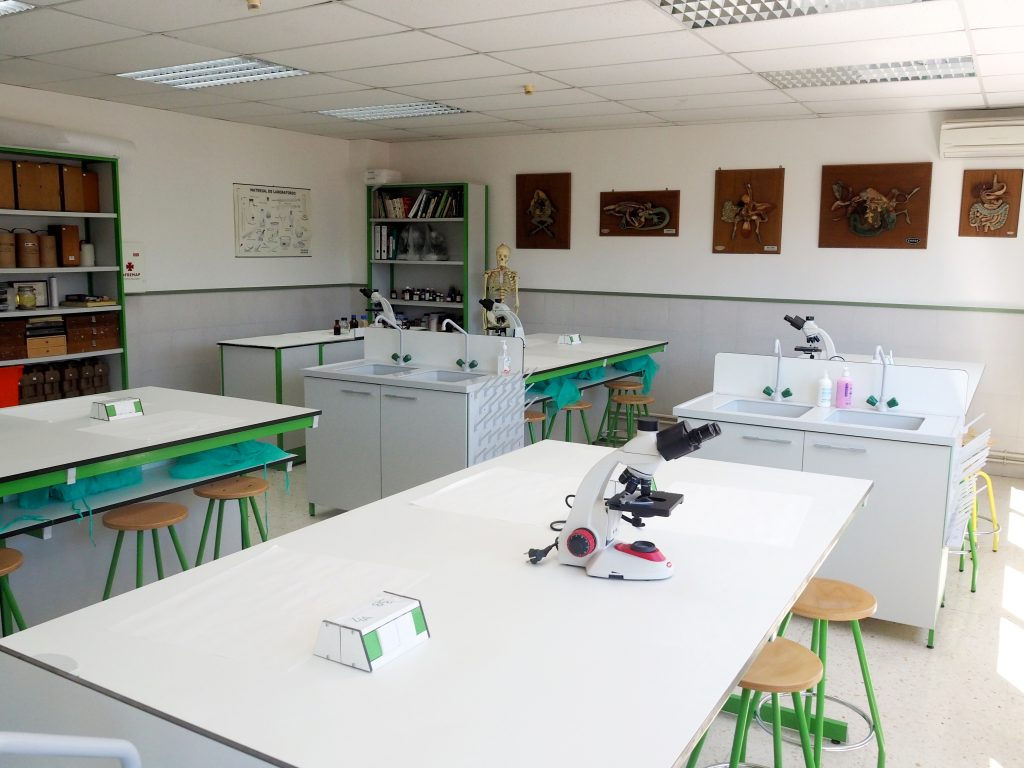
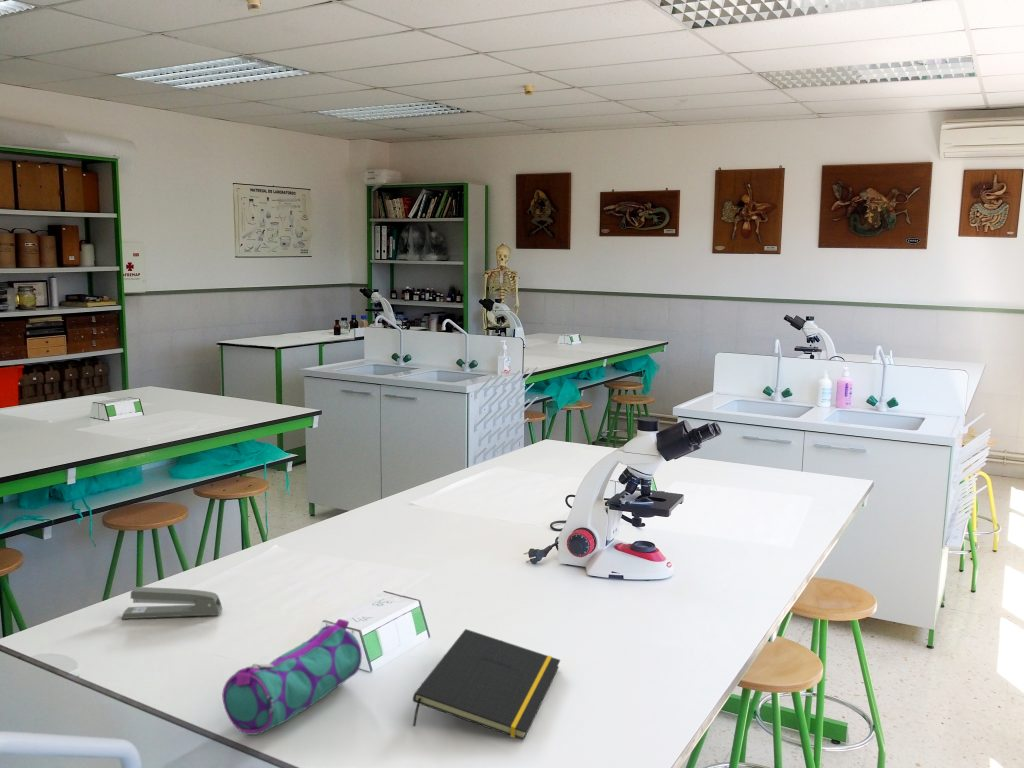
+ pencil case [221,618,363,736]
+ stapler [121,586,223,620]
+ notepad [412,628,561,741]
